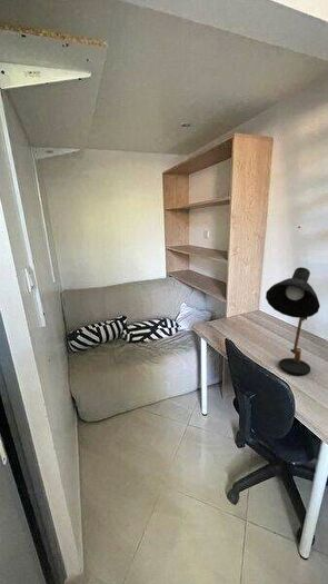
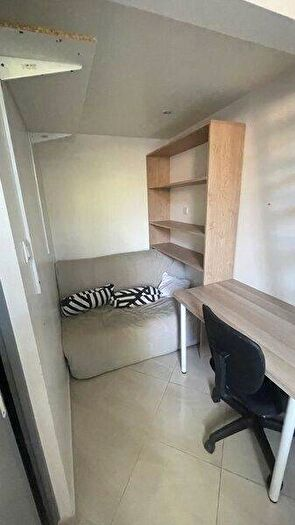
- desk lamp [265,266,321,376]
